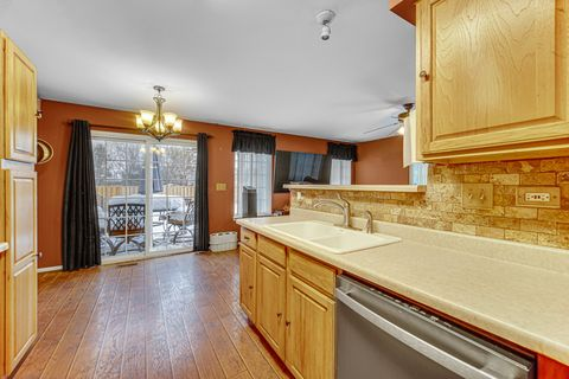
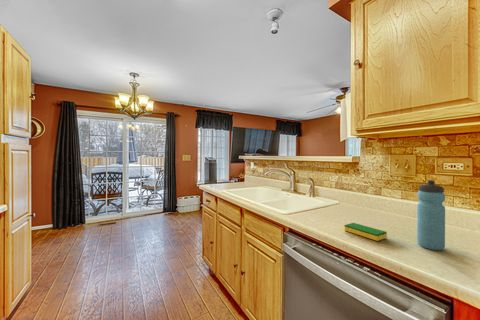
+ water bottle [416,179,446,251]
+ dish sponge [343,222,388,242]
